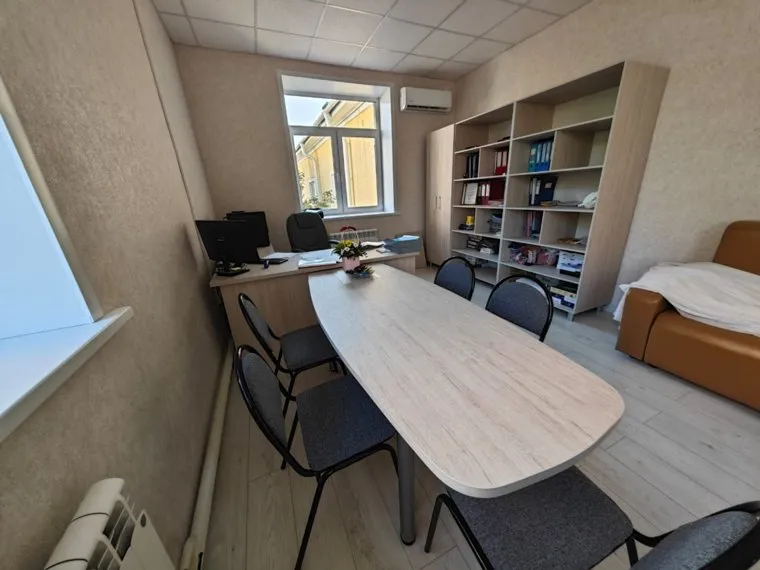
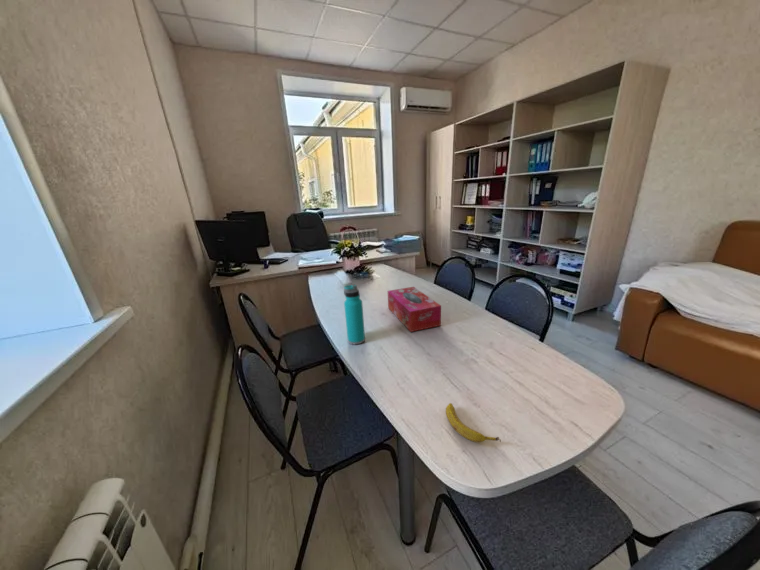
+ tissue box [387,286,442,333]
+ water bottle [343,284,366,345]
+ banana [445,402,502,443]
